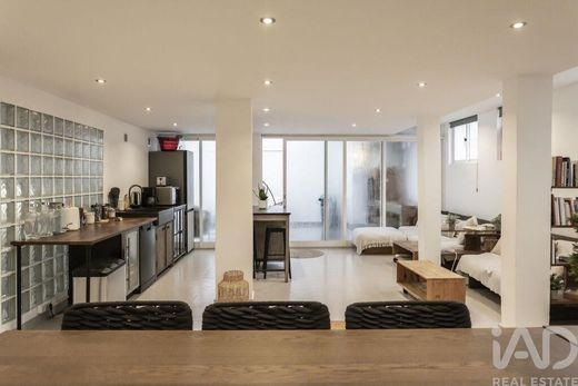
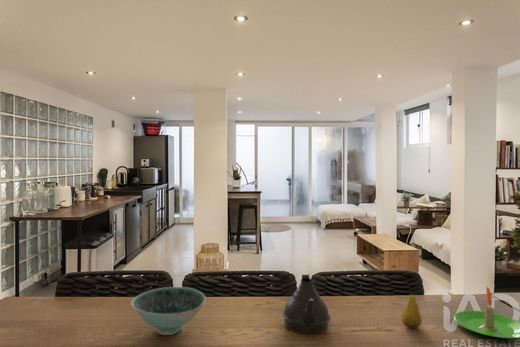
+ bowl [130,286,207,336]
+ candle [453,286,520,339]
+ fruit [401,288,423,329]
+ teapot [281,273,332,335]
